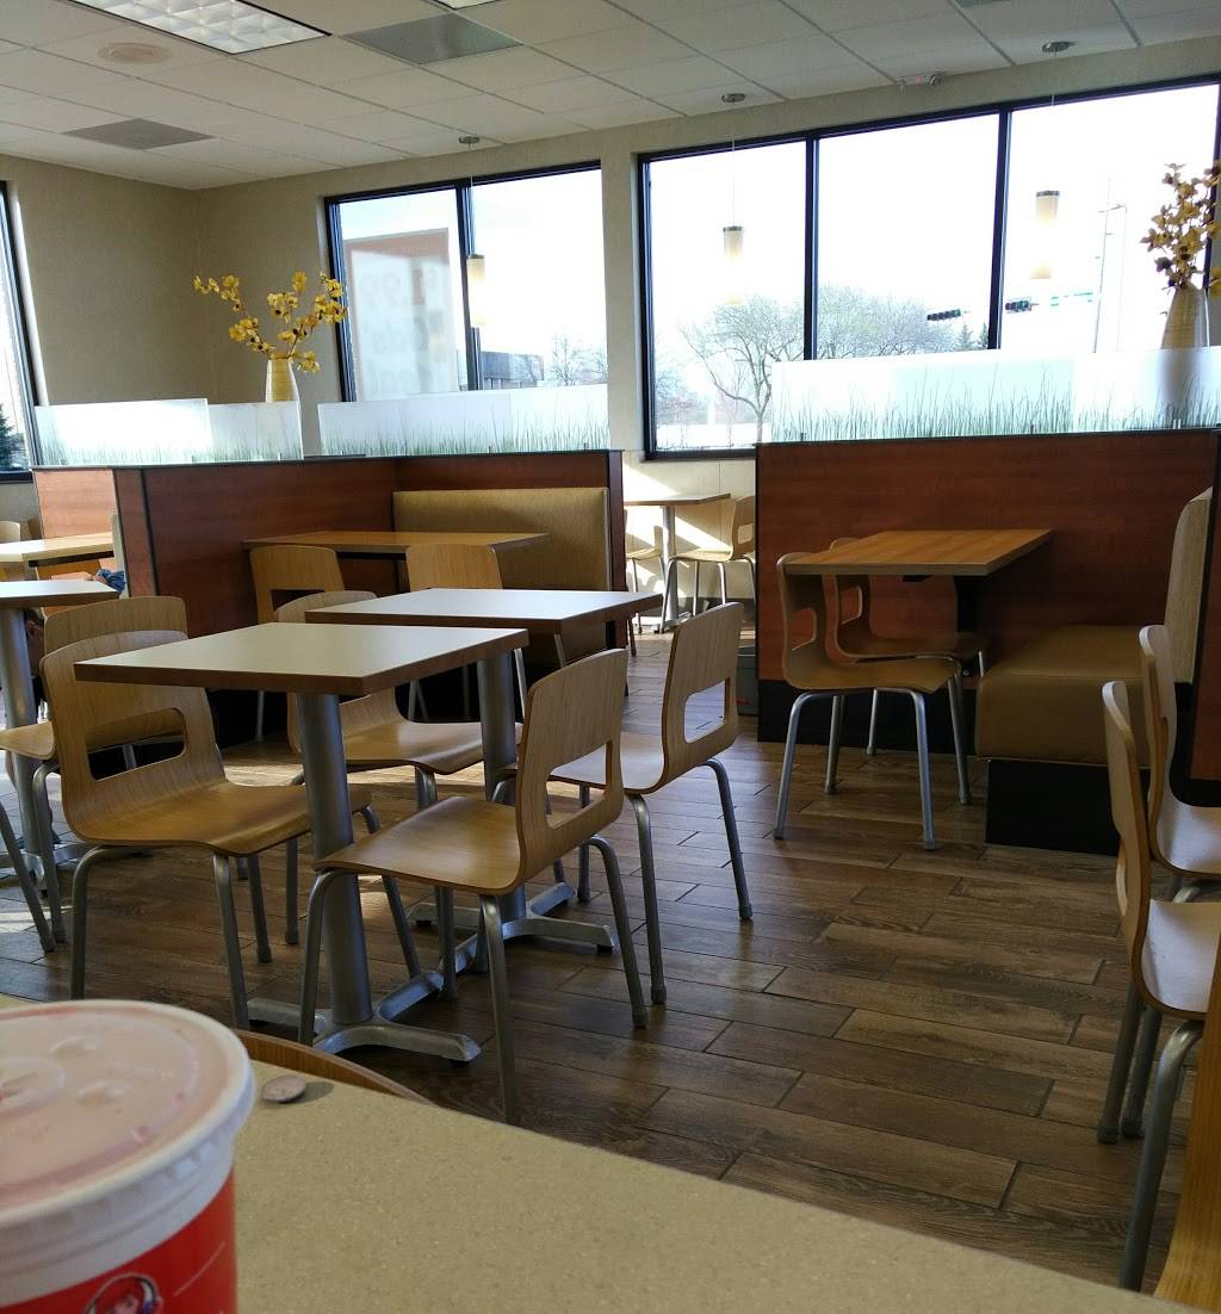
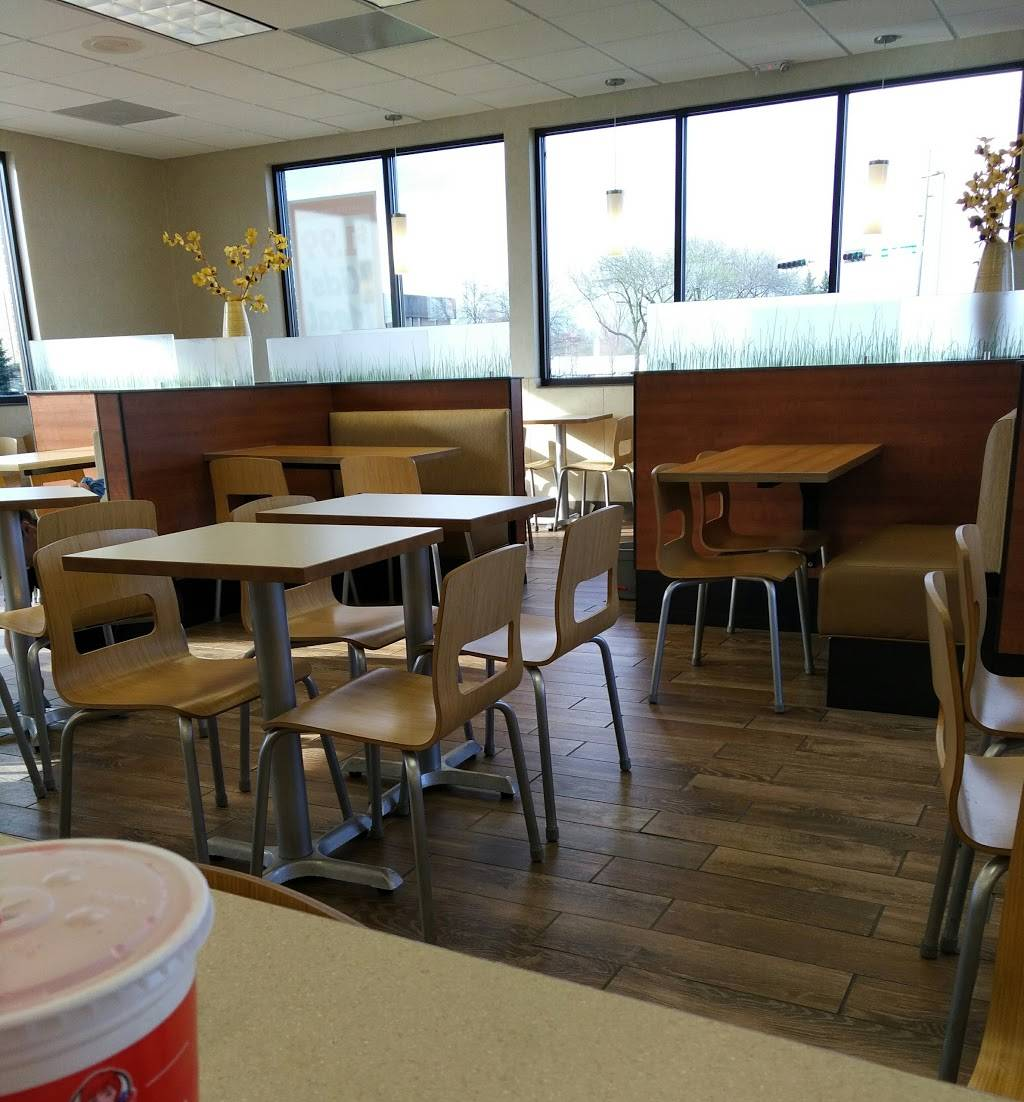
- coin [259,1074,308,1104]
